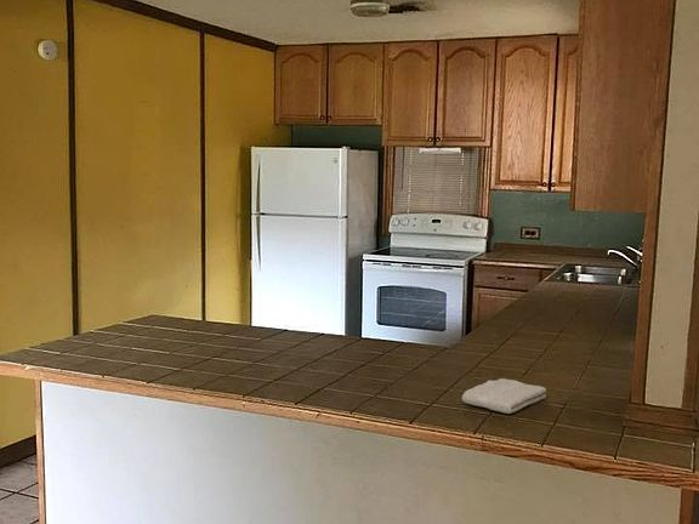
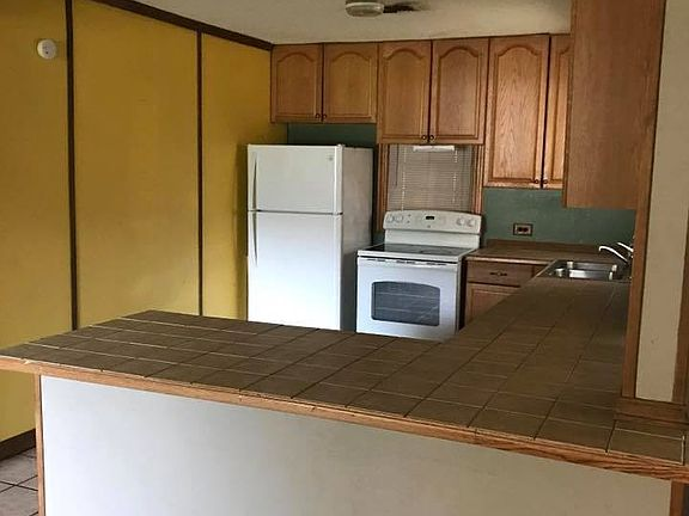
- washcloth [461,377,547,415]
